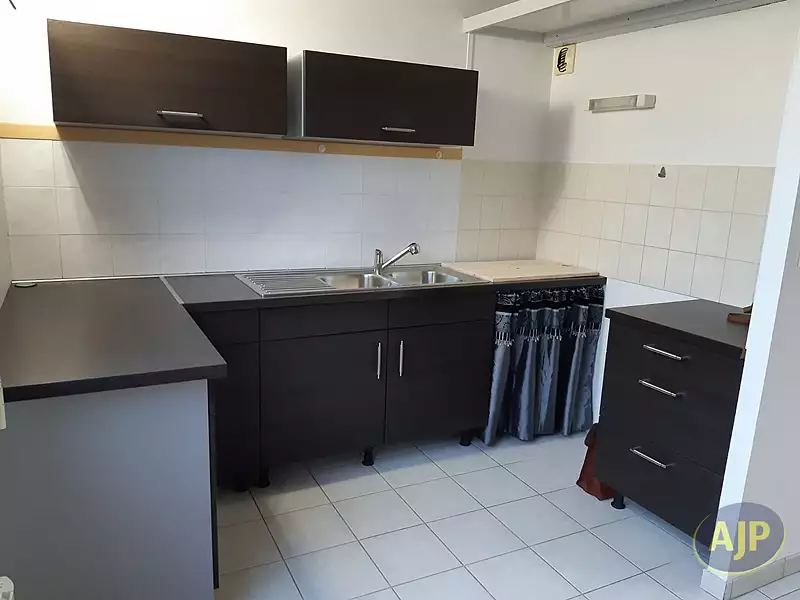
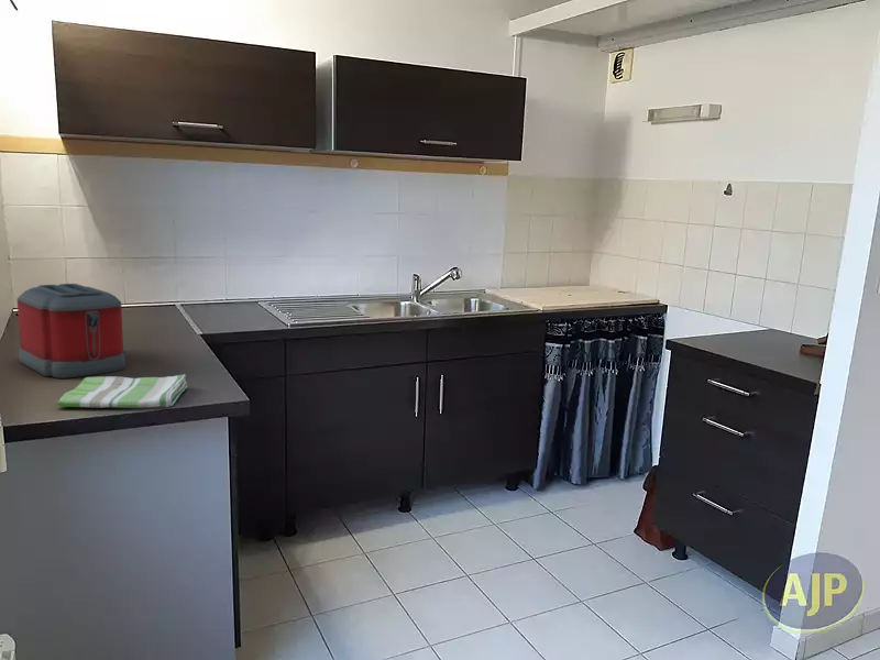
+ dish towel [56,374,188,409]
+ toaster [16,283,127,380]
